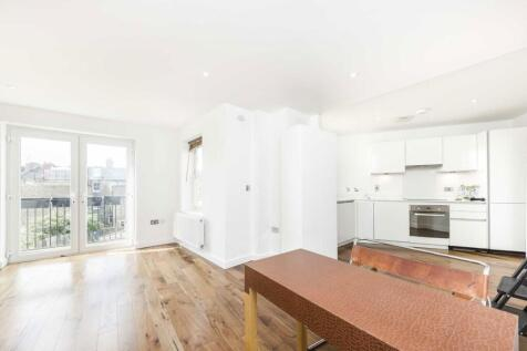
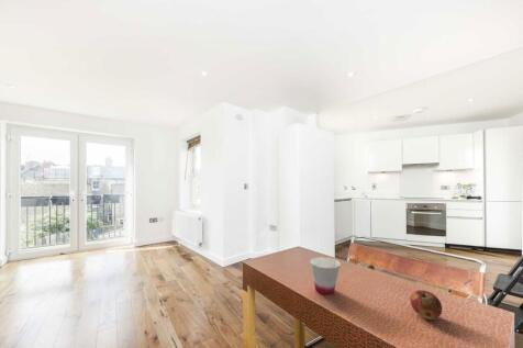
+ fruit [409,289,443,321]
+ cup [309,256,341,295]
